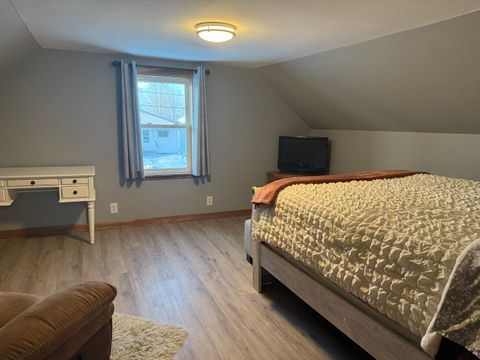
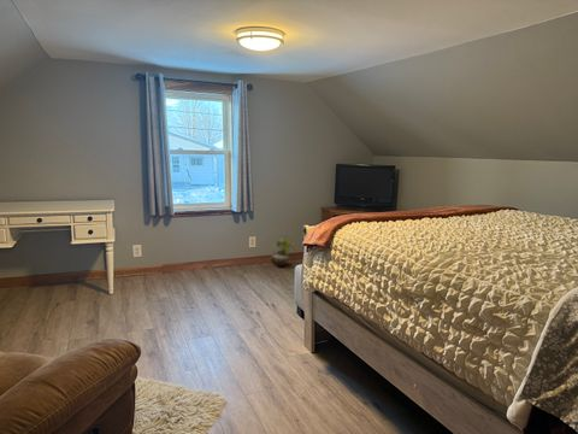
+ potted plant [271,234,297,268]
